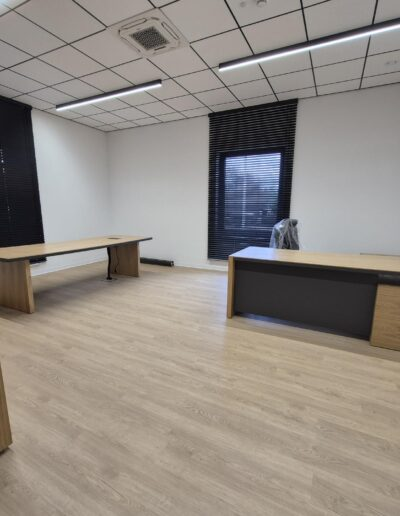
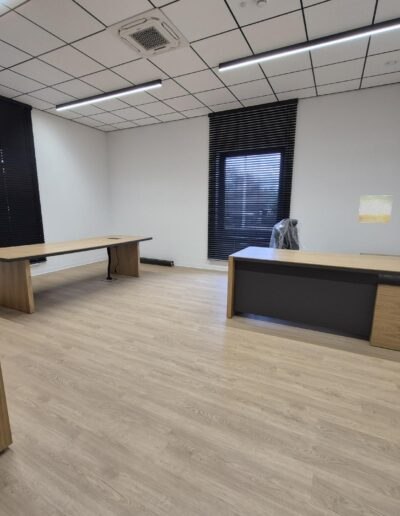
+ wall art [357,195,394,224]
